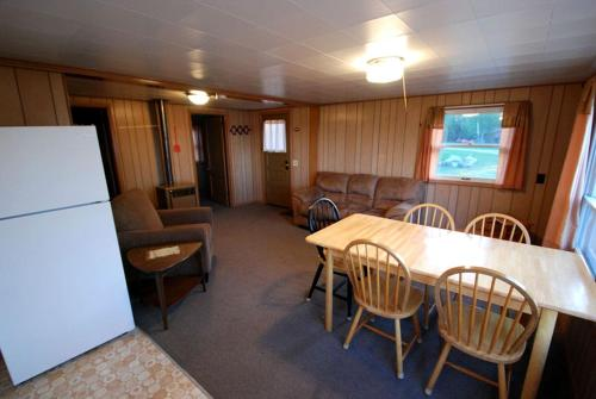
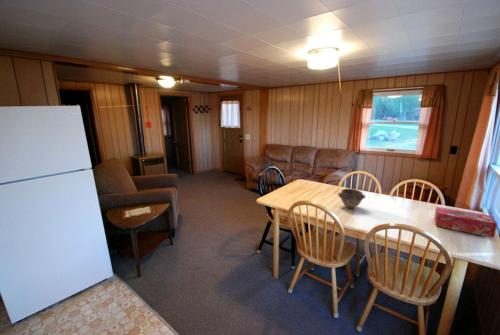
+ tissue box [433,206,498,239]
+ bowl [337,188,366,209]
